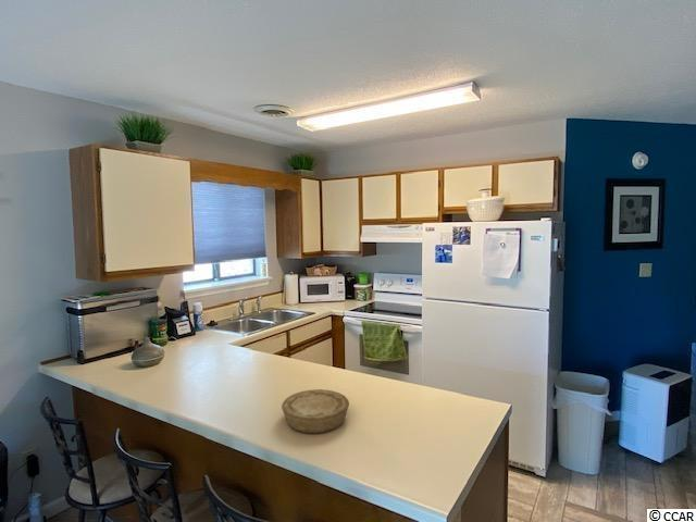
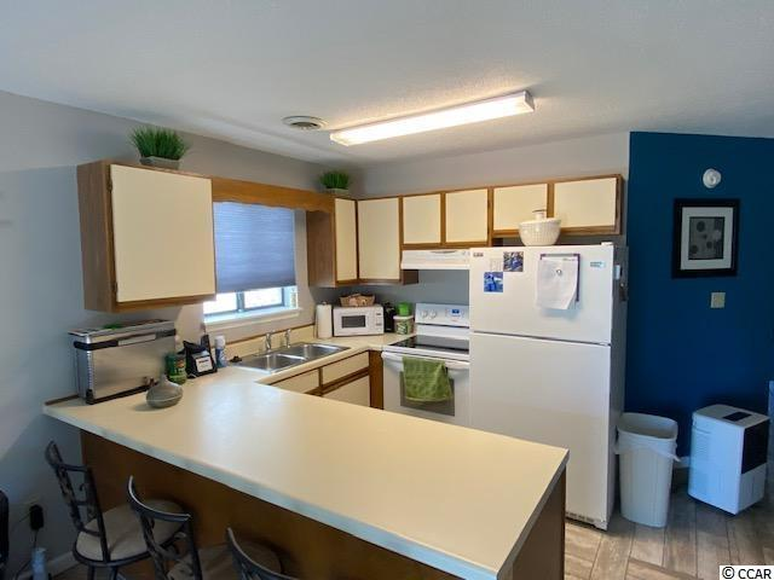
- bowl [281,388,350,435]
